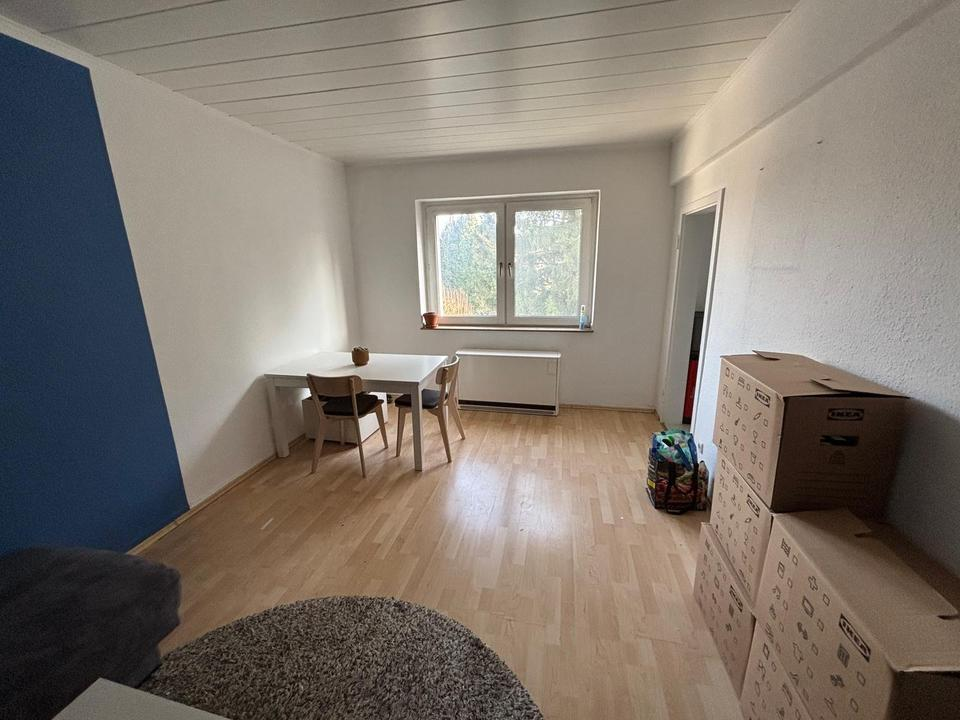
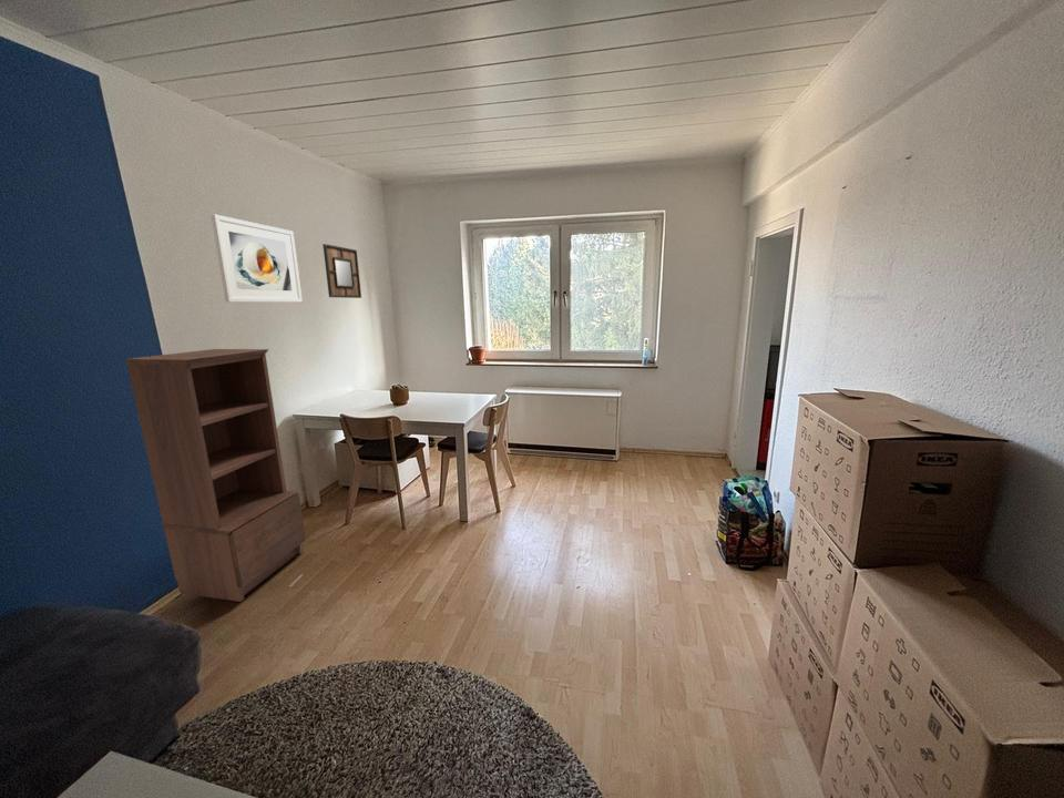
+ home mirror [321,243,362,299]
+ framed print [209,213,304,304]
+ shelving unit [125,348,307,603]
